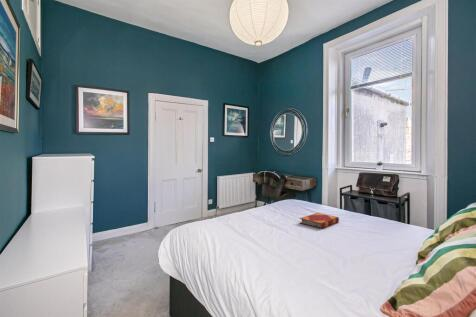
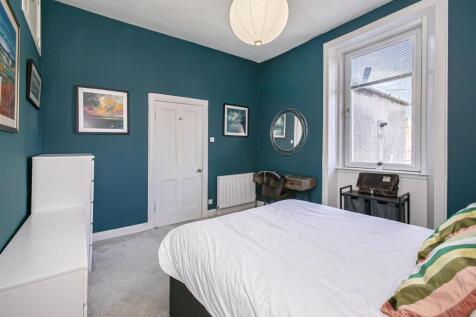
- hardback book [299,212,340,230]
